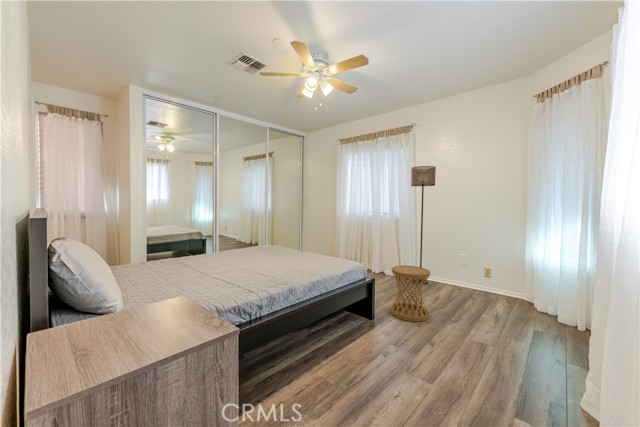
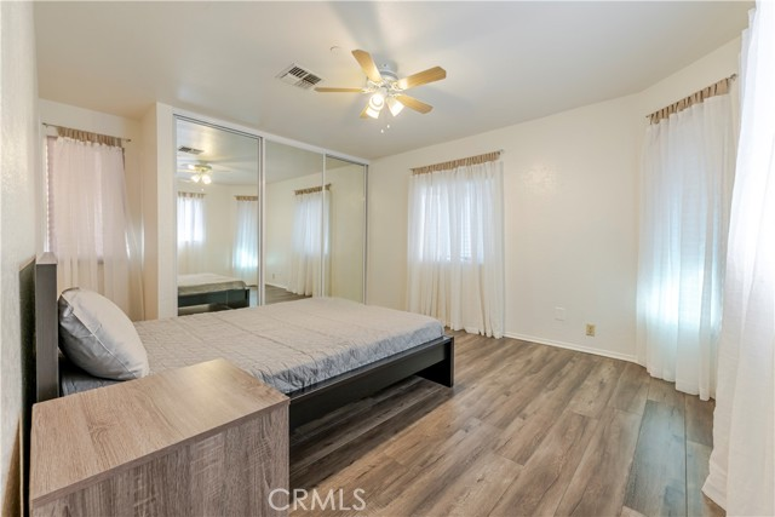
- side table [390,265,431,323]
- floor lamp [410,165,437,285]
